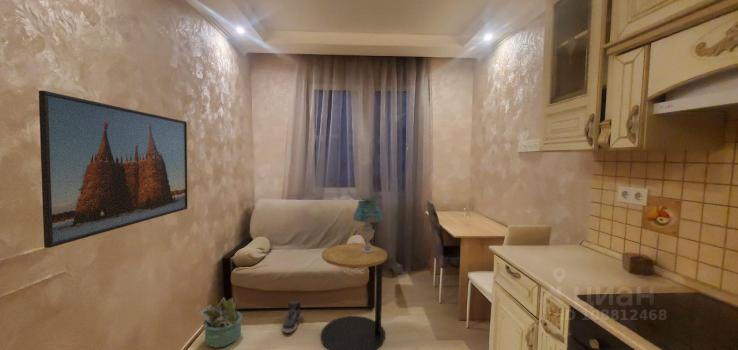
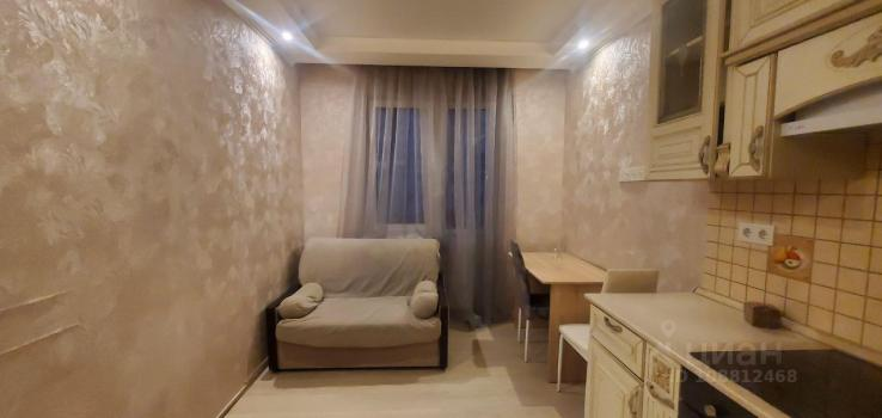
- decorative plant [198,297,243,349]
- side table [320,243,388,350]
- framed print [38,89,189,249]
- sneaker [281,298,302,334]
- table lamp [352,199,384,253]
